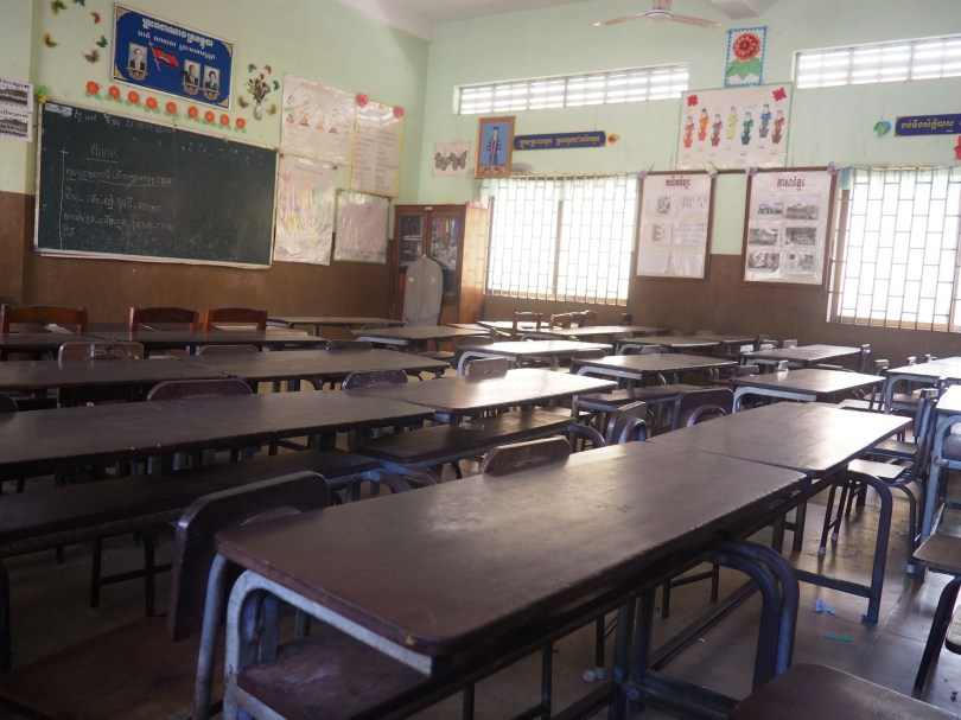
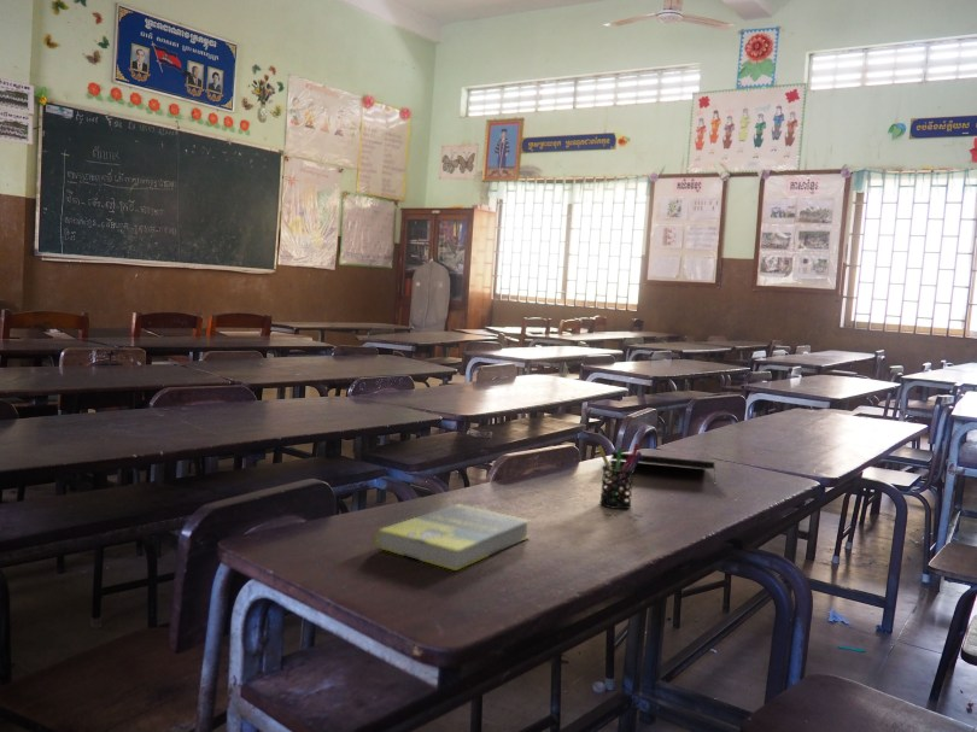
+ notepad [610,451,716,481]
+ book [374,503,532,572]
+ pen holder [597,441,643,510]
